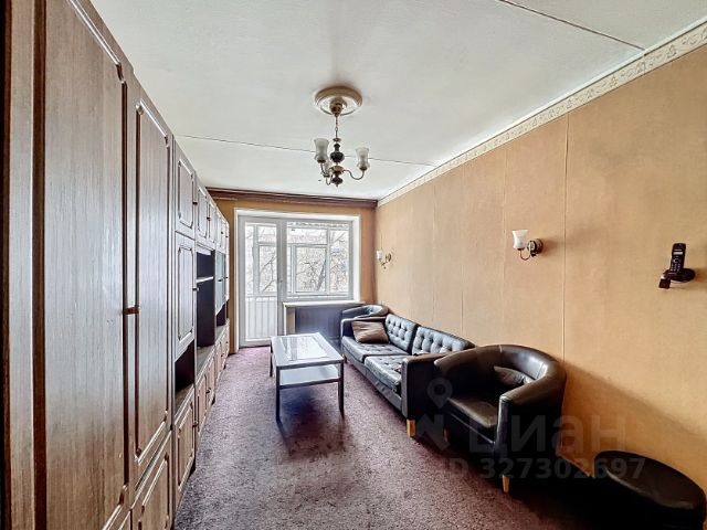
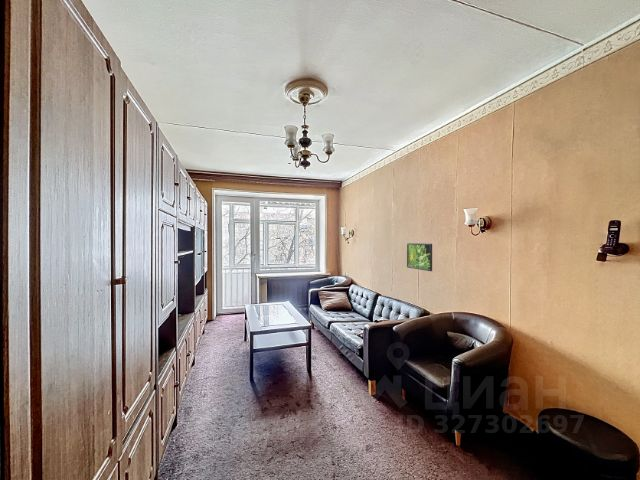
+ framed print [406,242,433,272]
